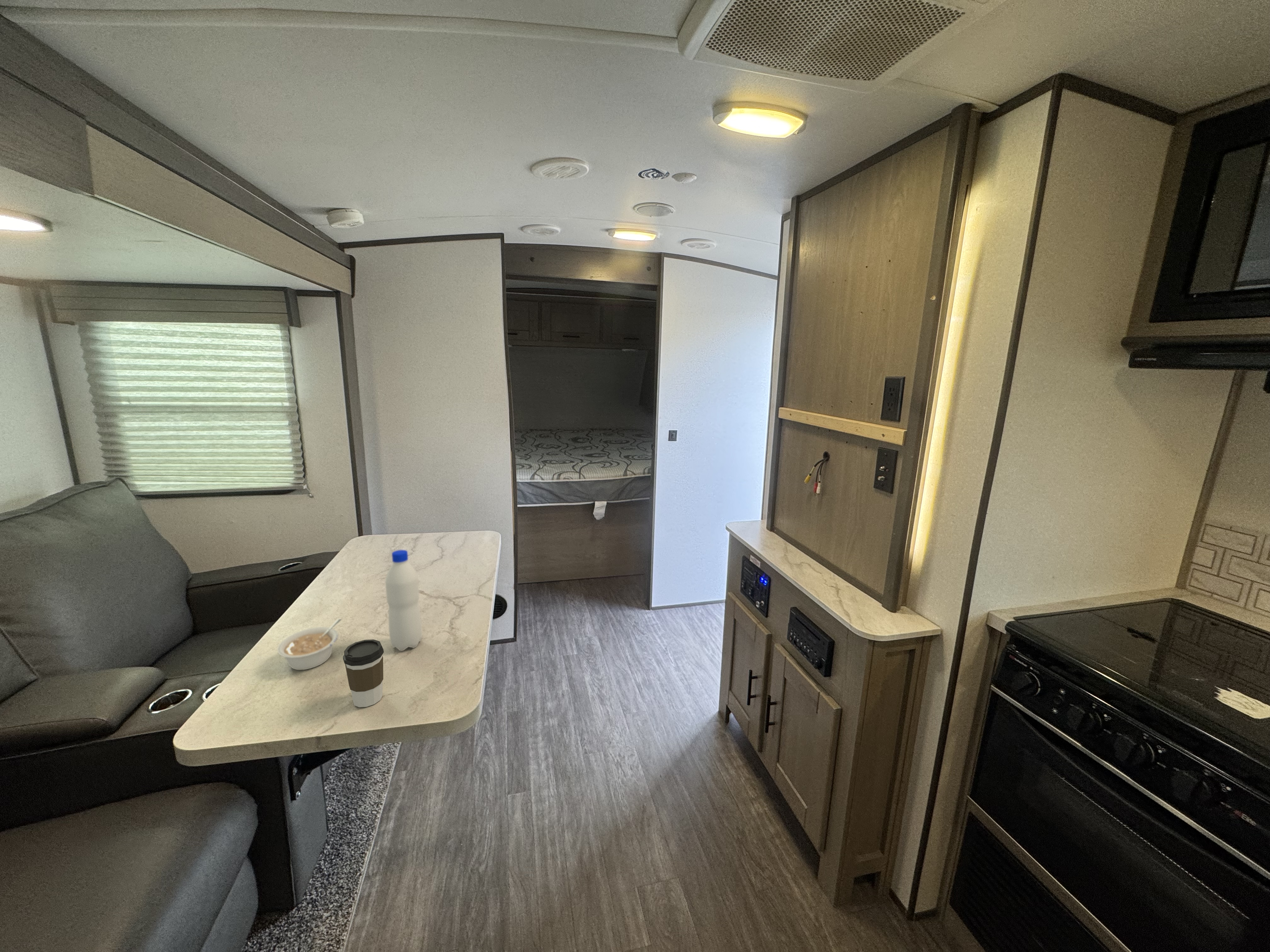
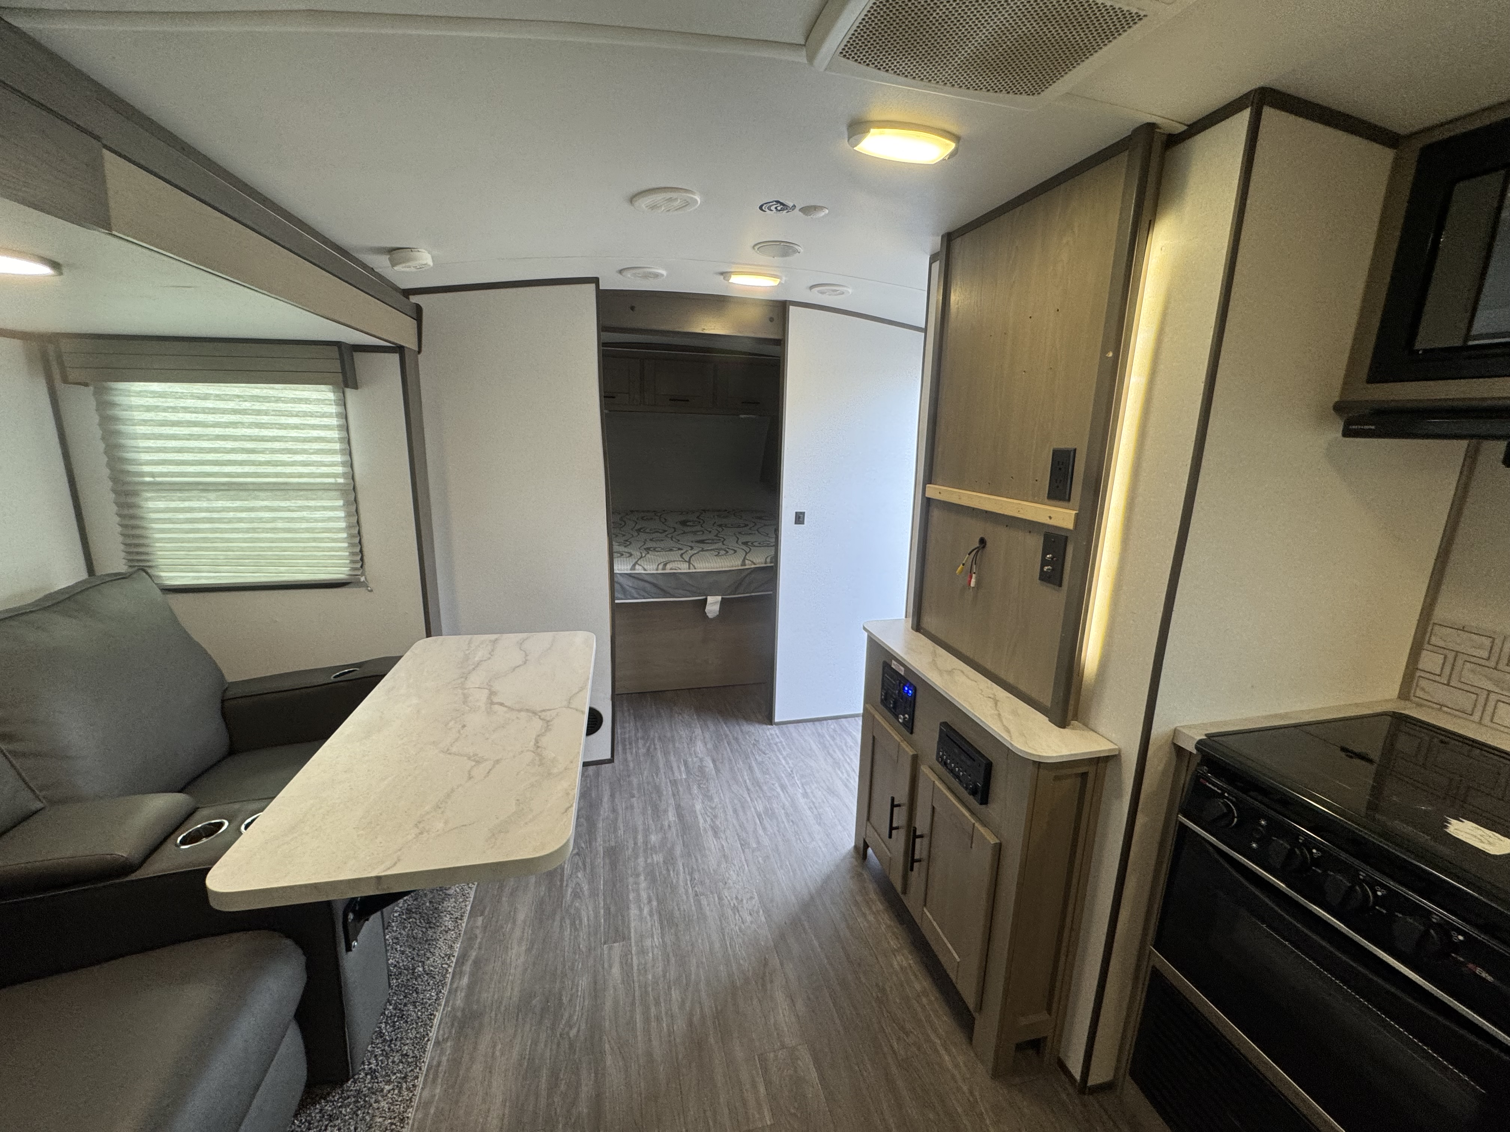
- legume [277,619,342,670]
- water bottle [385,549,422,651]
- coffee cup [343,639,384,708]
